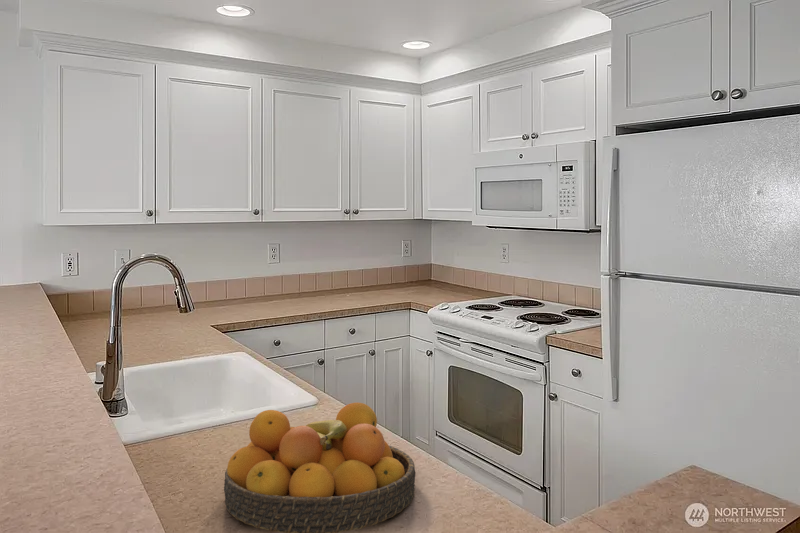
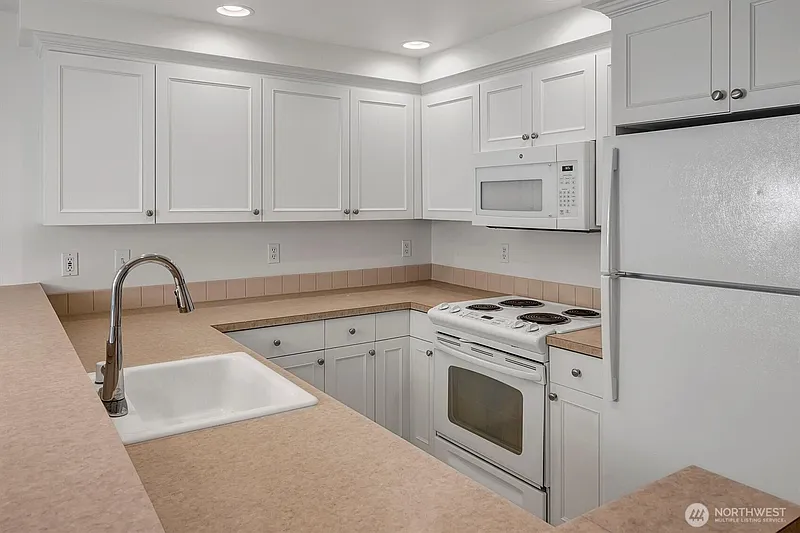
- fruit bowl [223,402,416,533]
